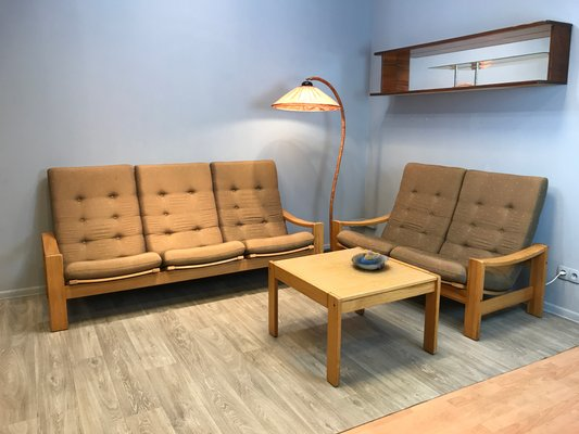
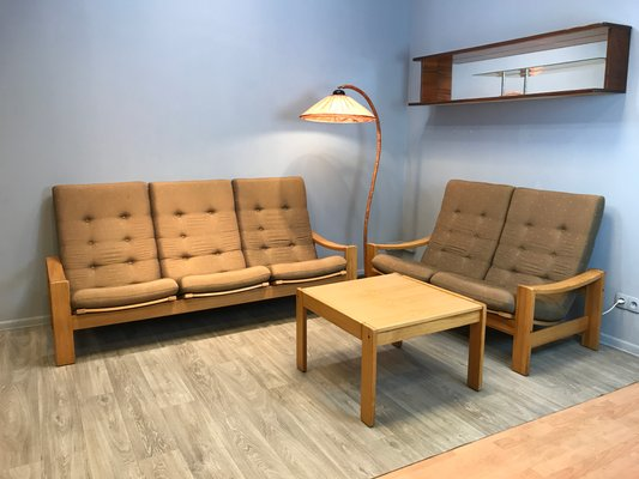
- decorative bowl [350,248,390,270]
